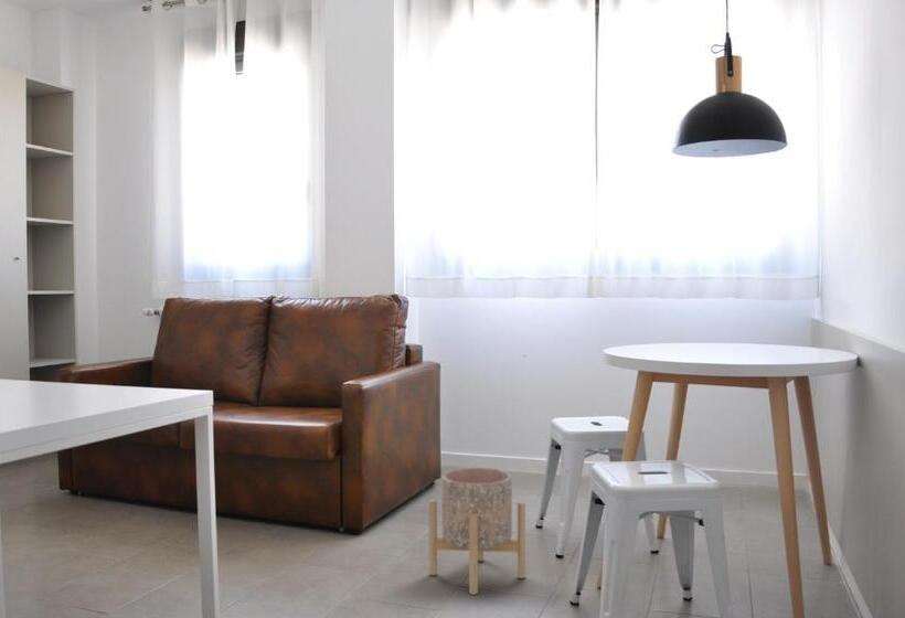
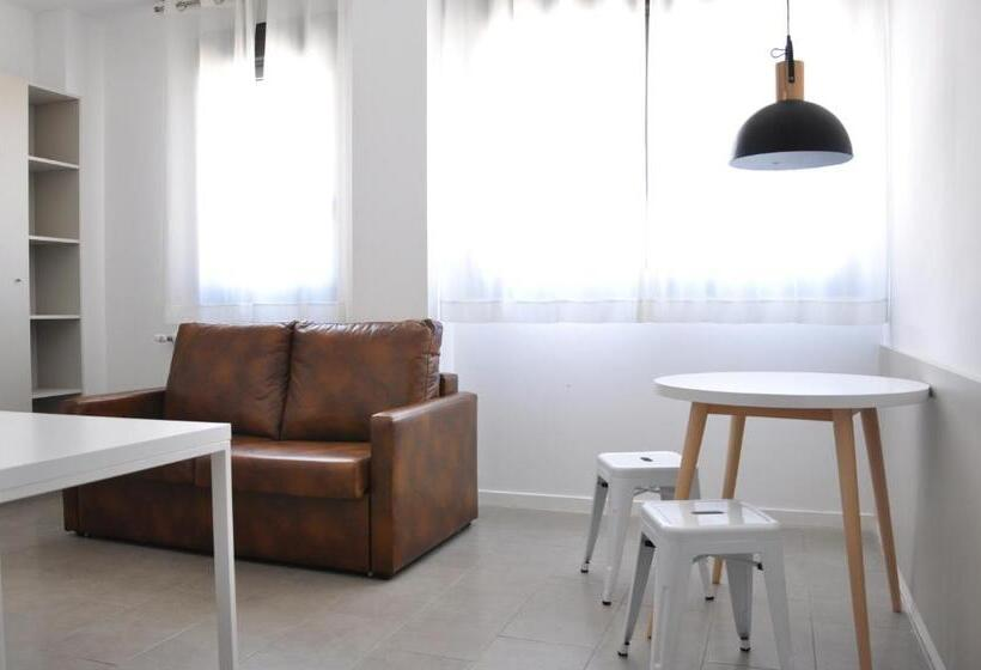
- planter [428,467,526,596]
